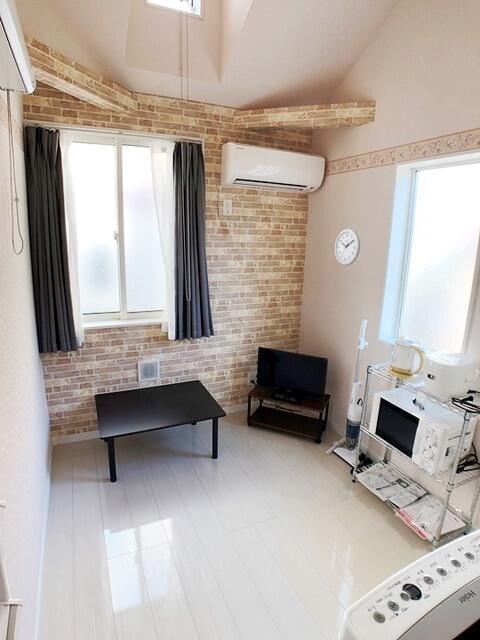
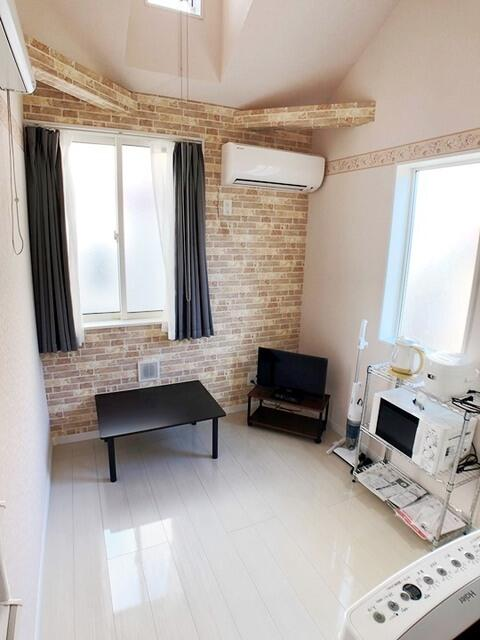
- wall clock [334,227,361,267]
